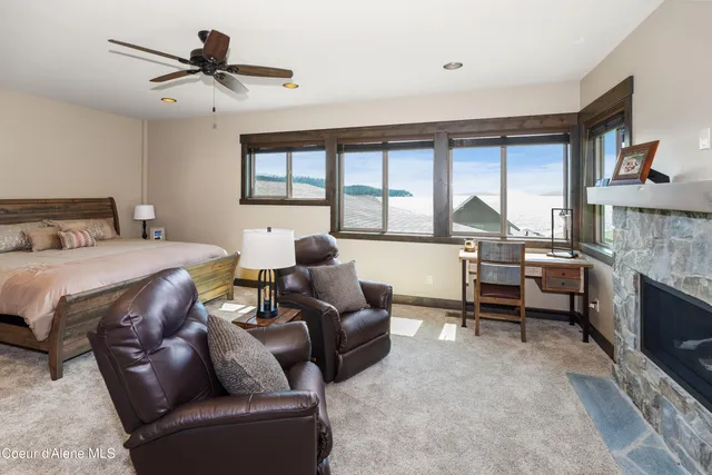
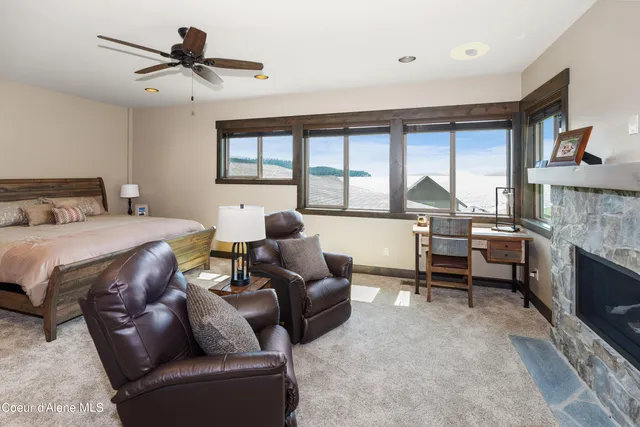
+ recessed light [449,42,490,61]
